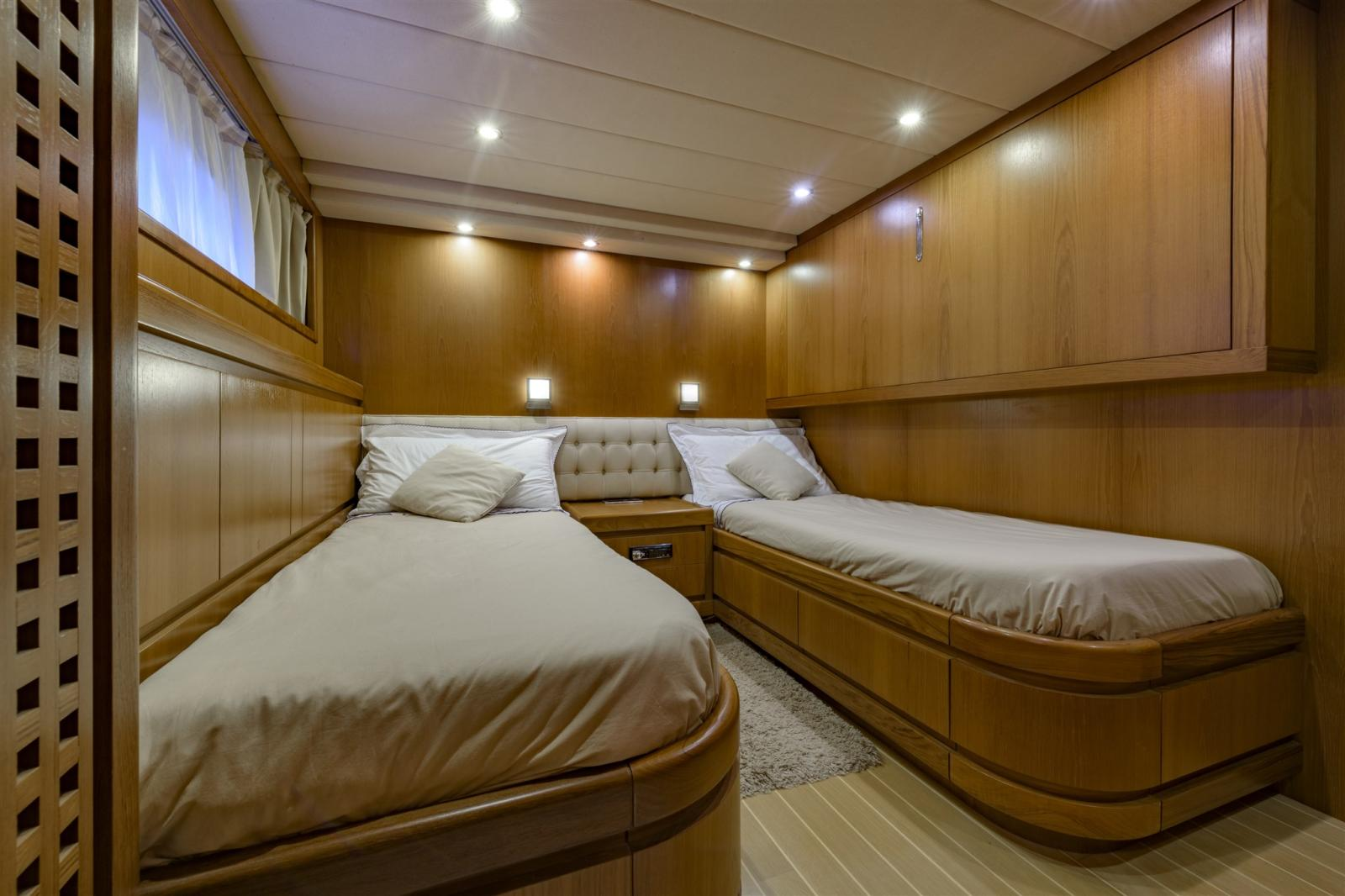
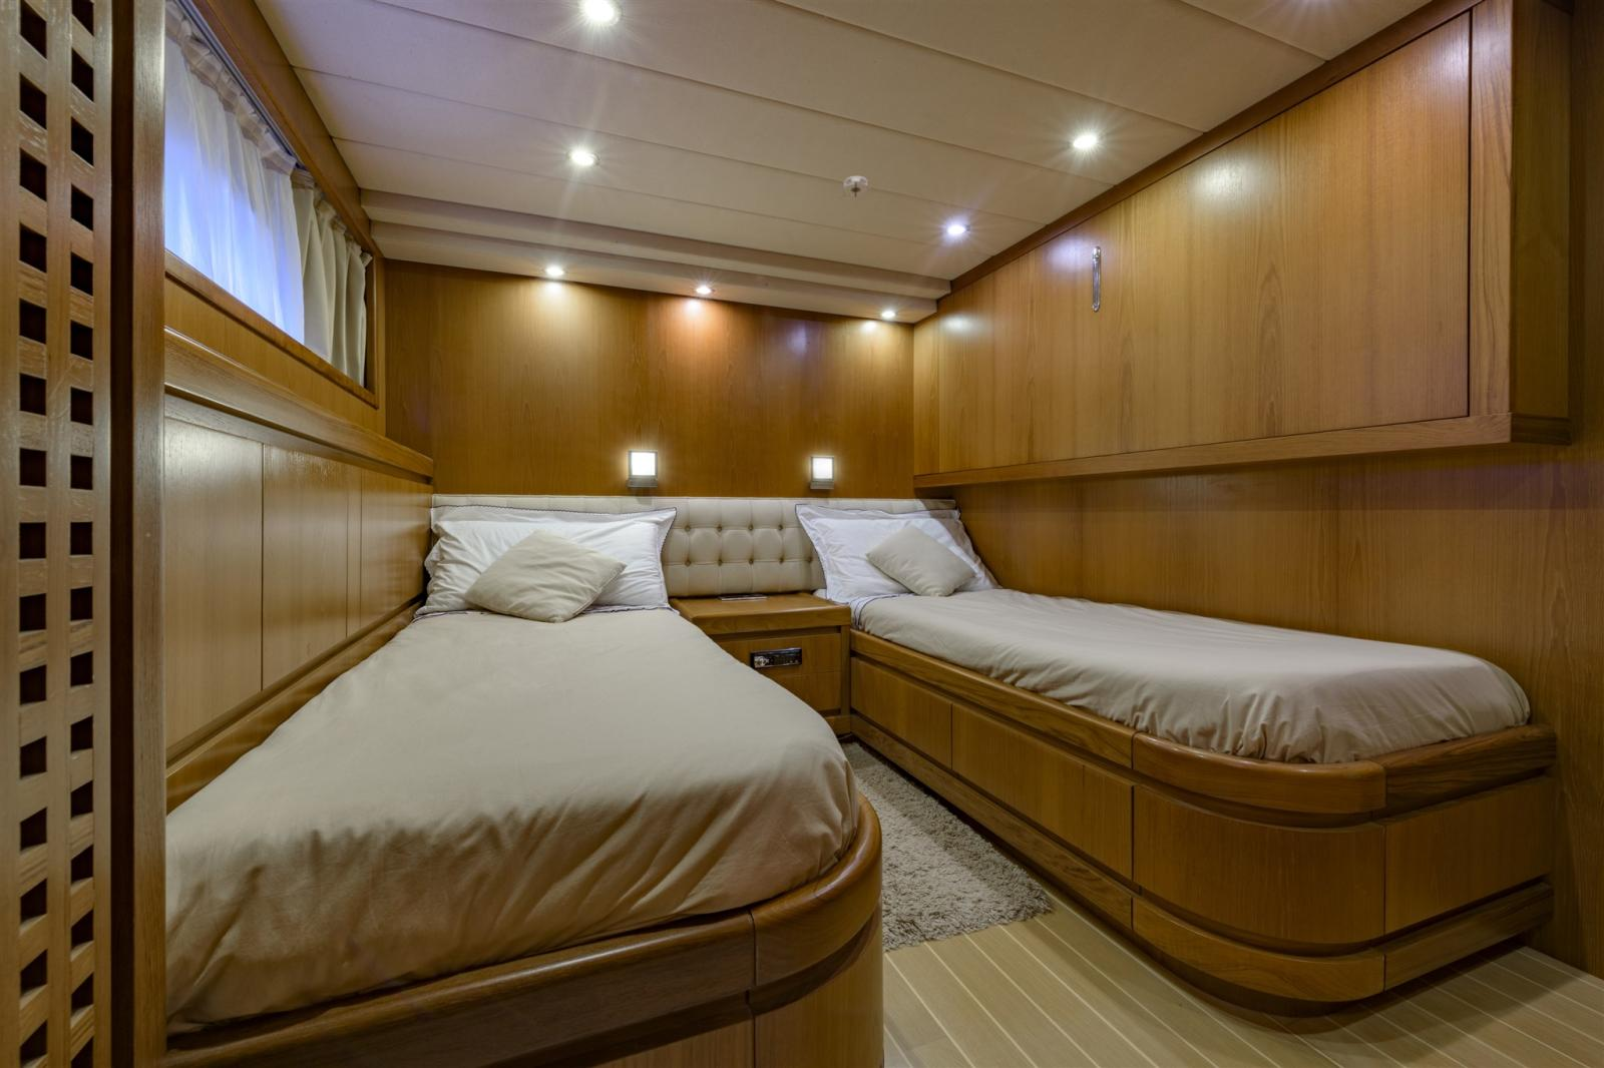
+ smoke detector [840,175,872,199]
